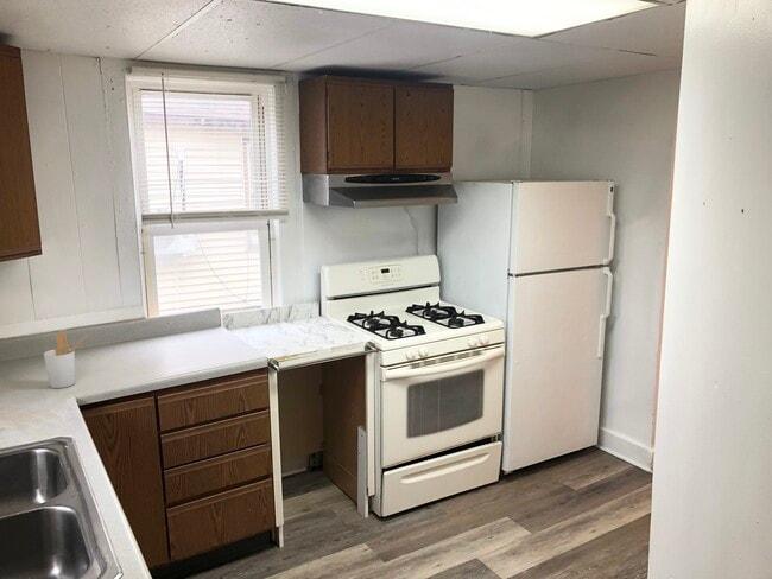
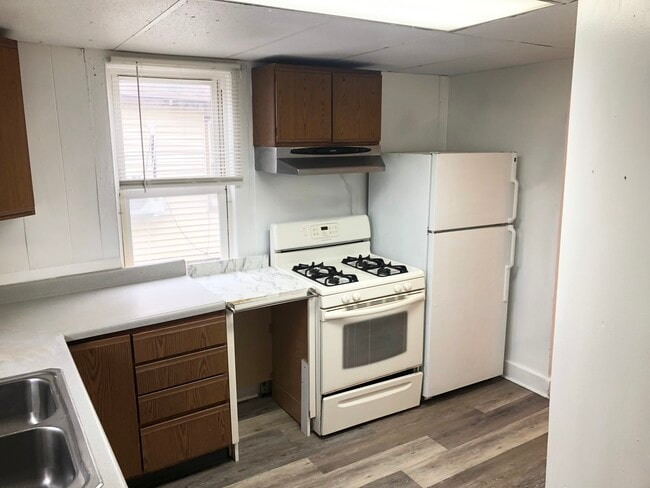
- utensil holder [43,331,89,389]
